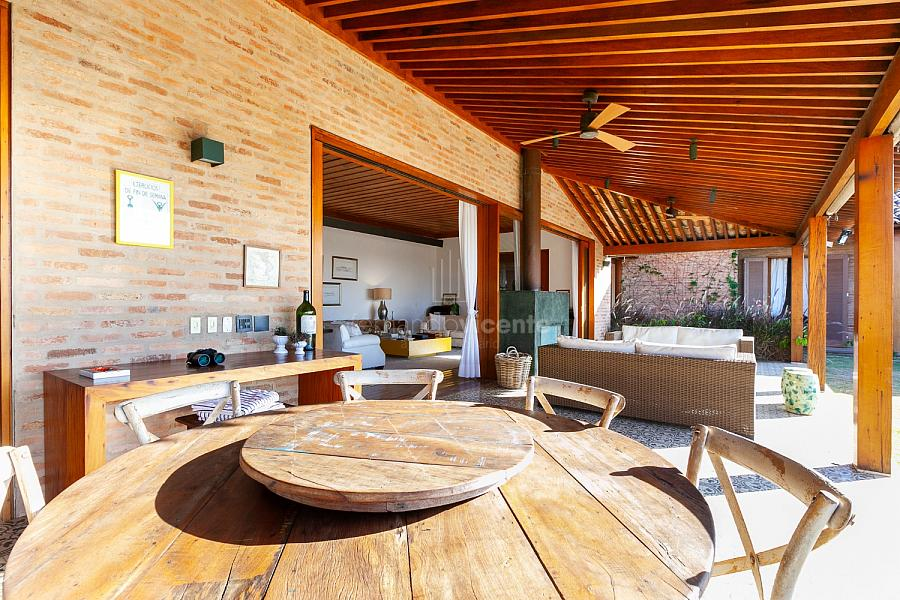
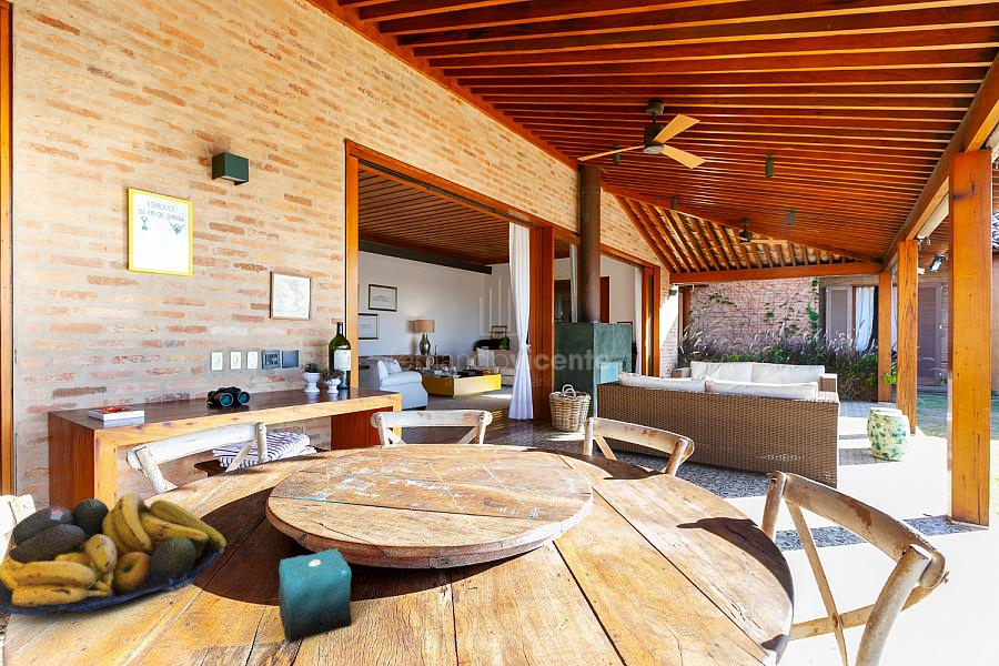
+ candle [278,536,352,644]
+ fruit bowl [0,492,228,616]
